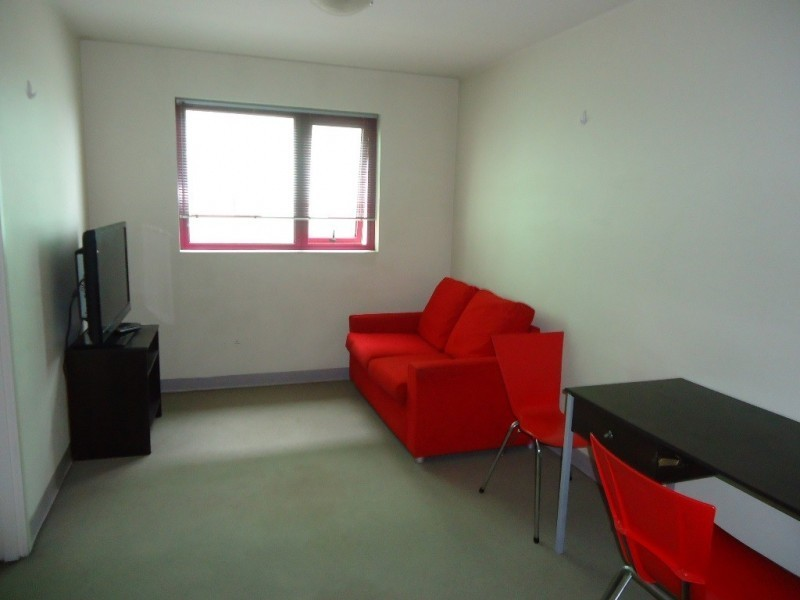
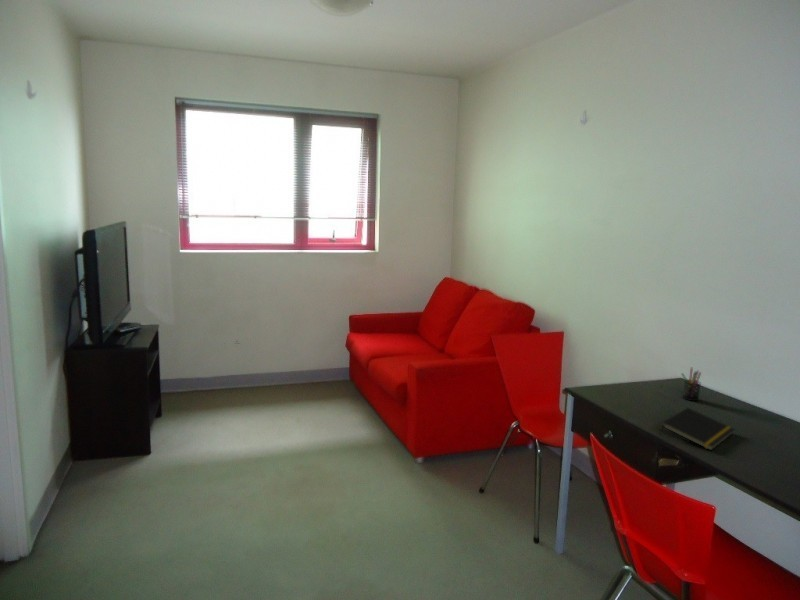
+ notepad [659,407,736,451]
+ pen holder [680,367,702,402]
